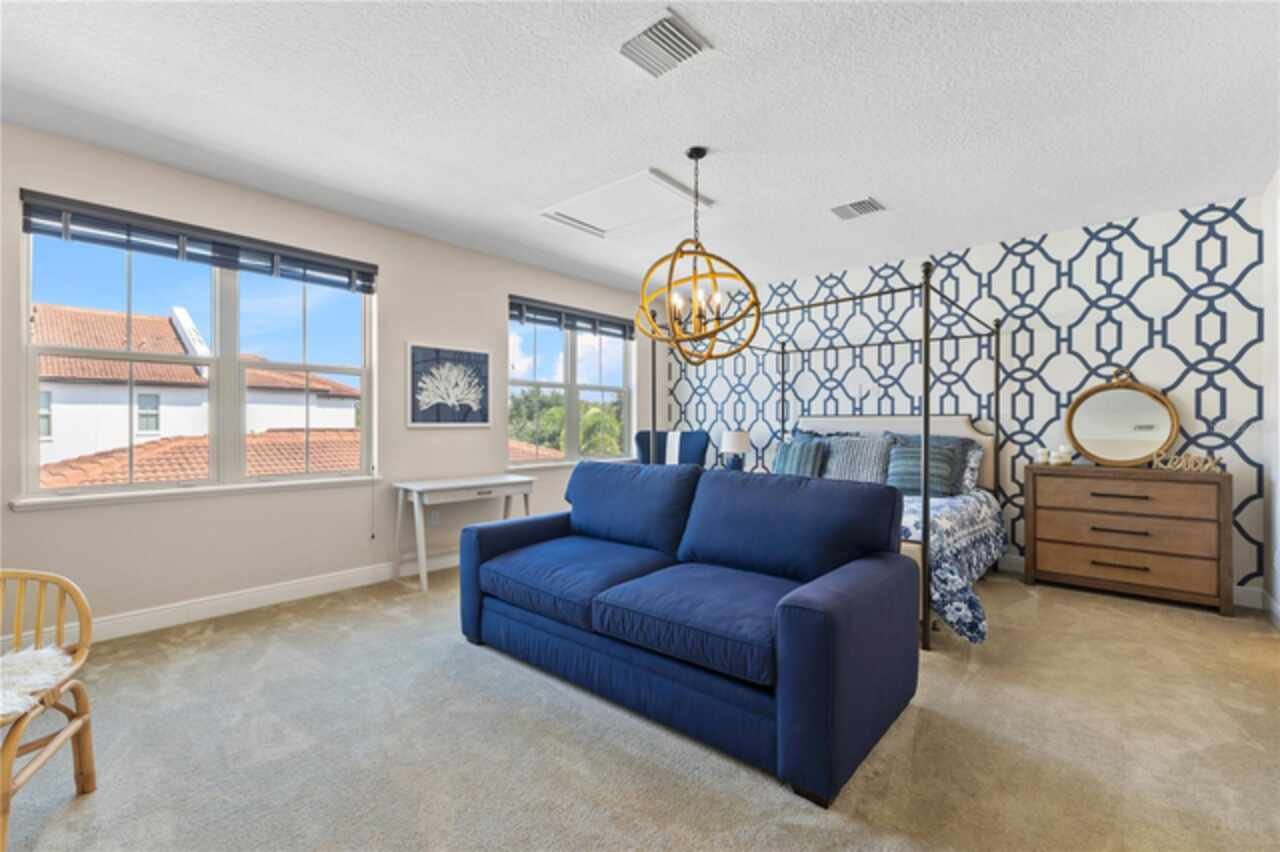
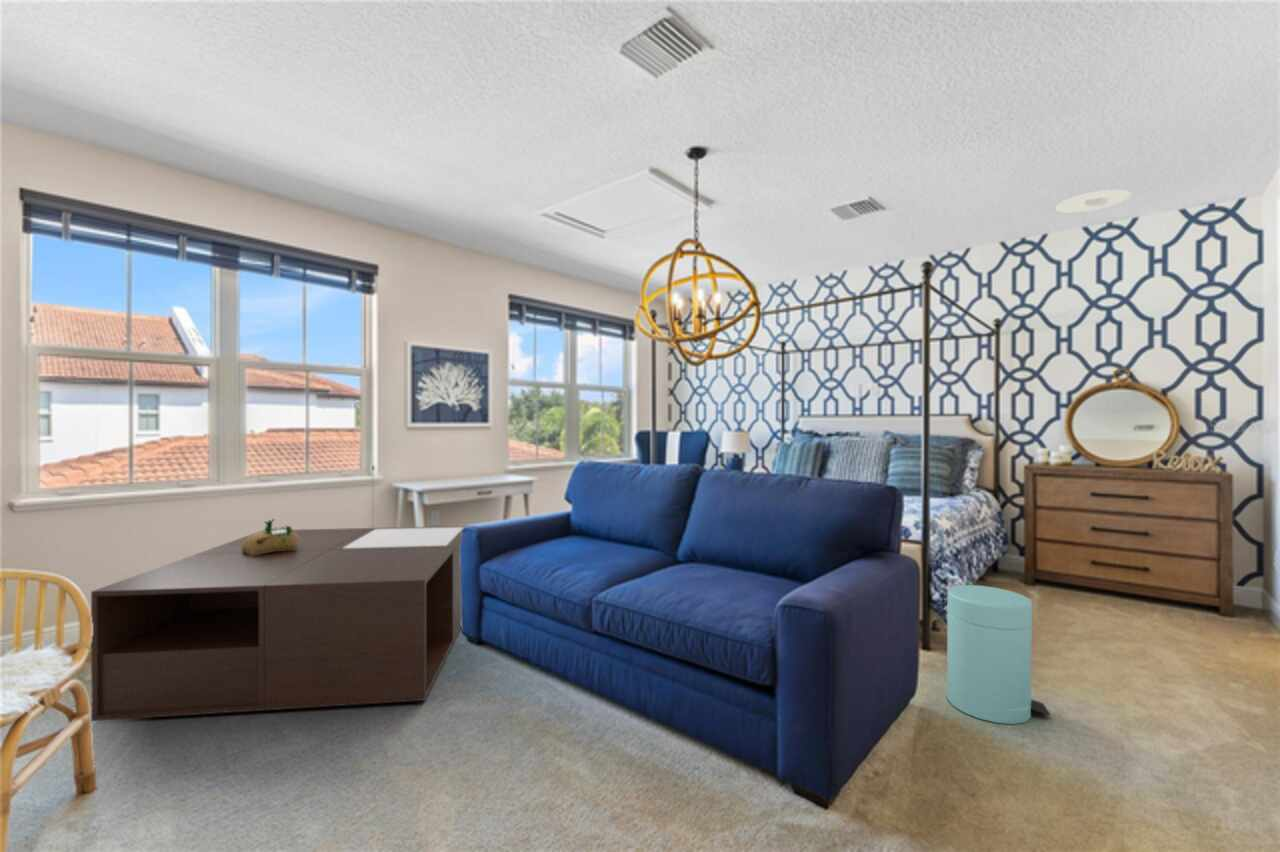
+ coffee table [90,525,468,722]
+ trash can [946,584,1051,725]
+ recessed light [1055,188,1132,214]
+ succulent planter [242,518,300,556]
